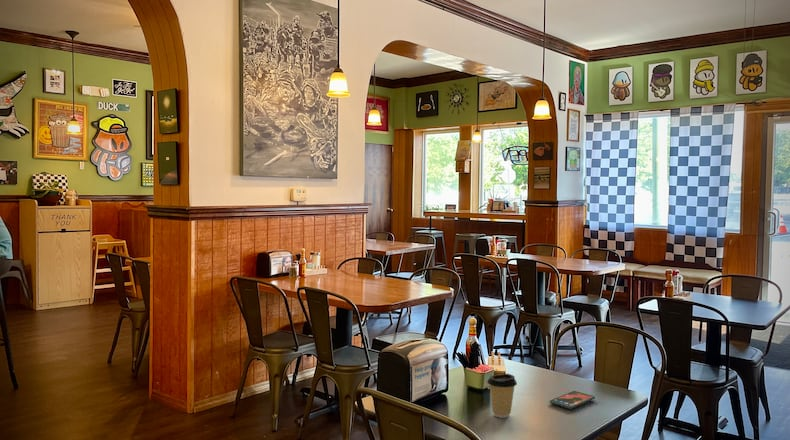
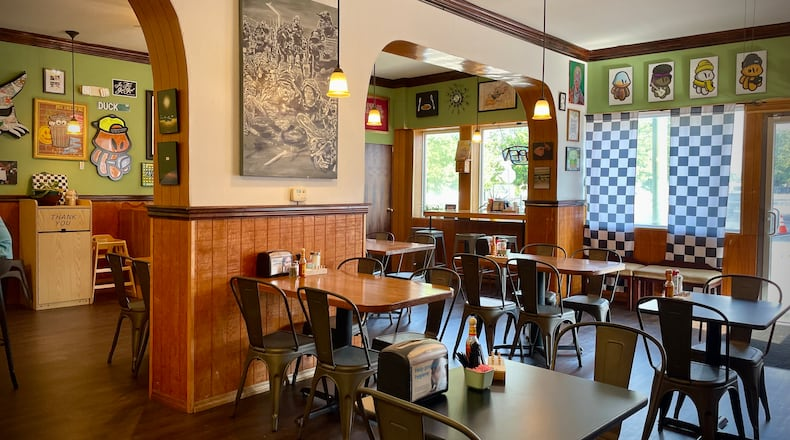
- coffee cup [486,373,518,419]
- smartphone [548,390,596,410]
